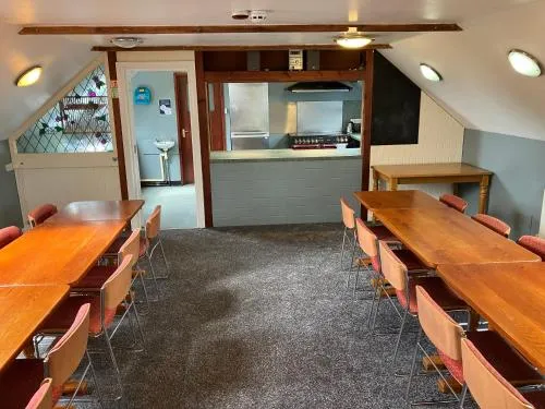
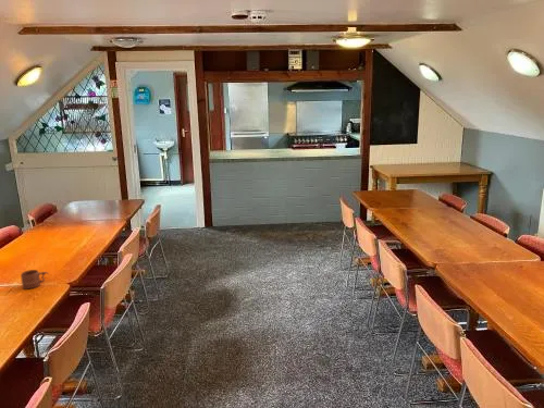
+ mug [20,269,50,289]
